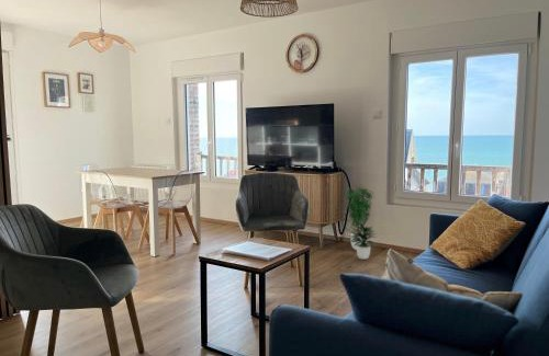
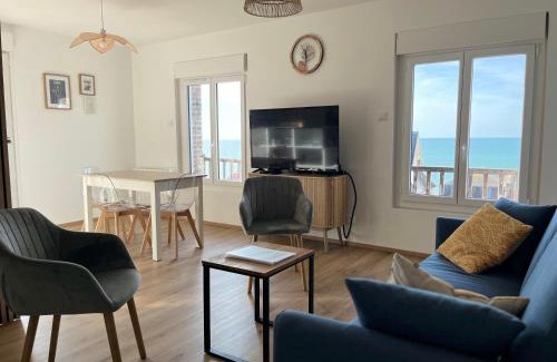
- potted plant [344,184,378,261]
